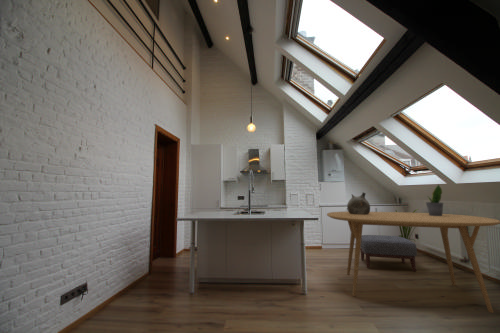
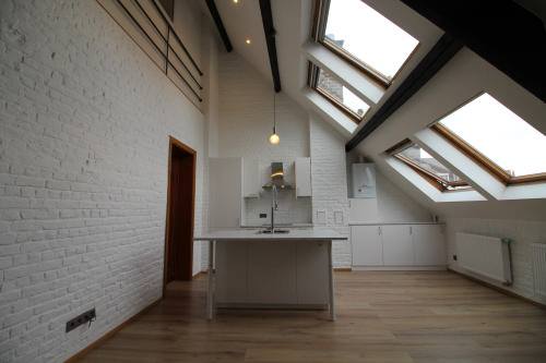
- ottoman [360,234,418,273]
- house plant [395,208,419,242]
- ceramic jug [346,191,371,214]
- dining table [326,211,500,314]
- potted plant [425,183,444,216]
